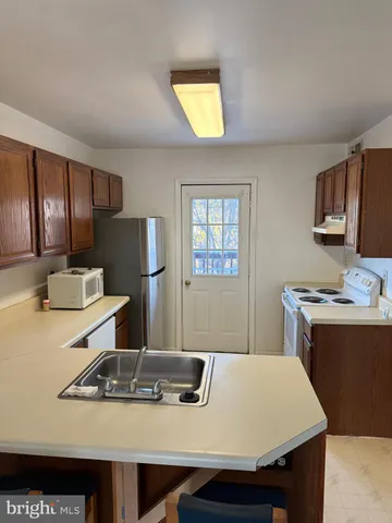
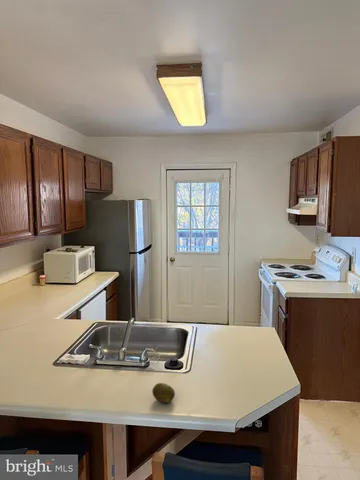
+ fruit [151,382,176,404]
